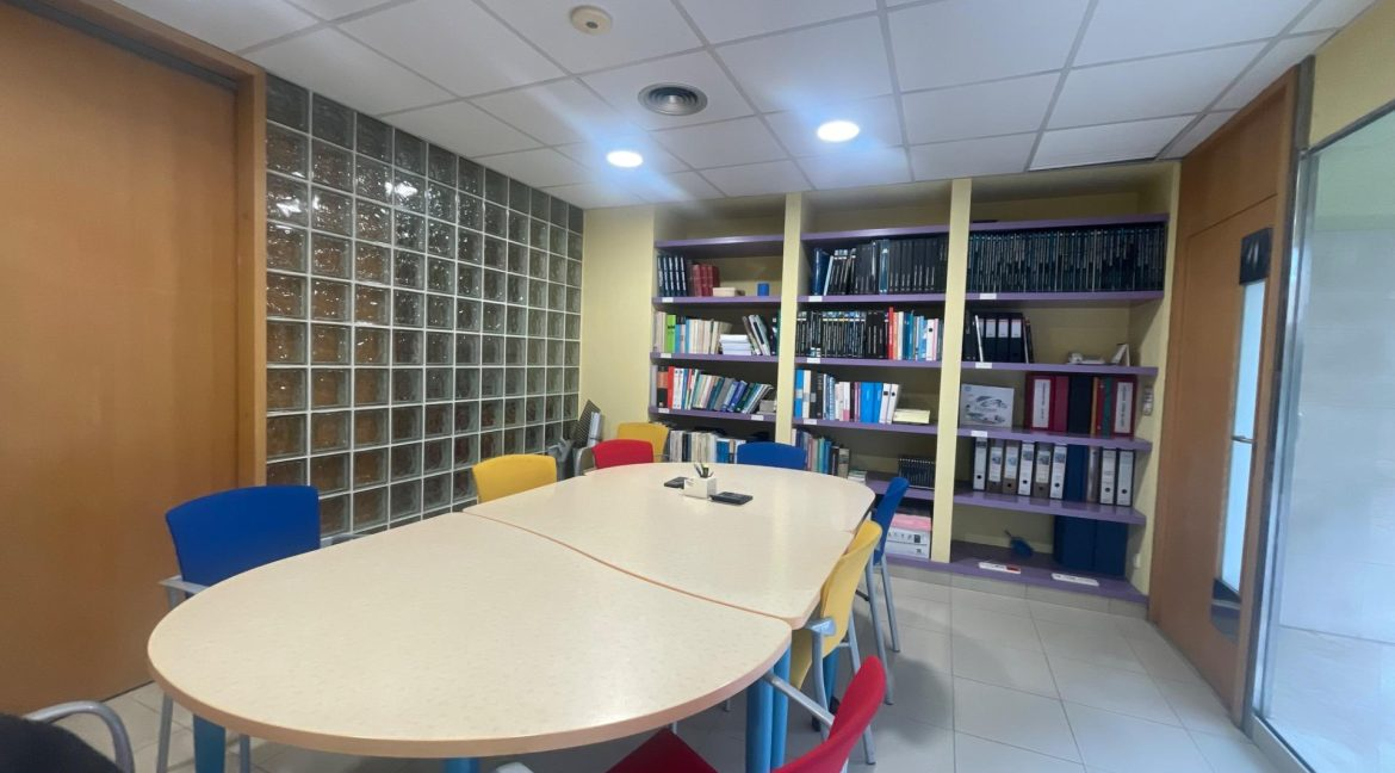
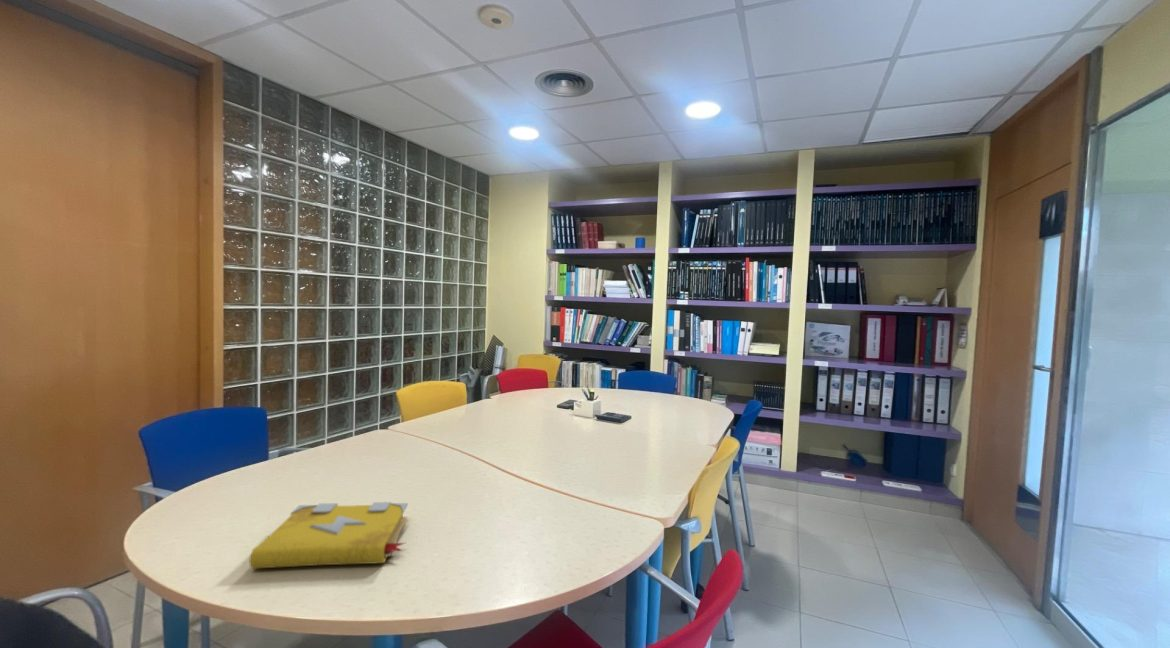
+ spell book [249,501,409,570]
